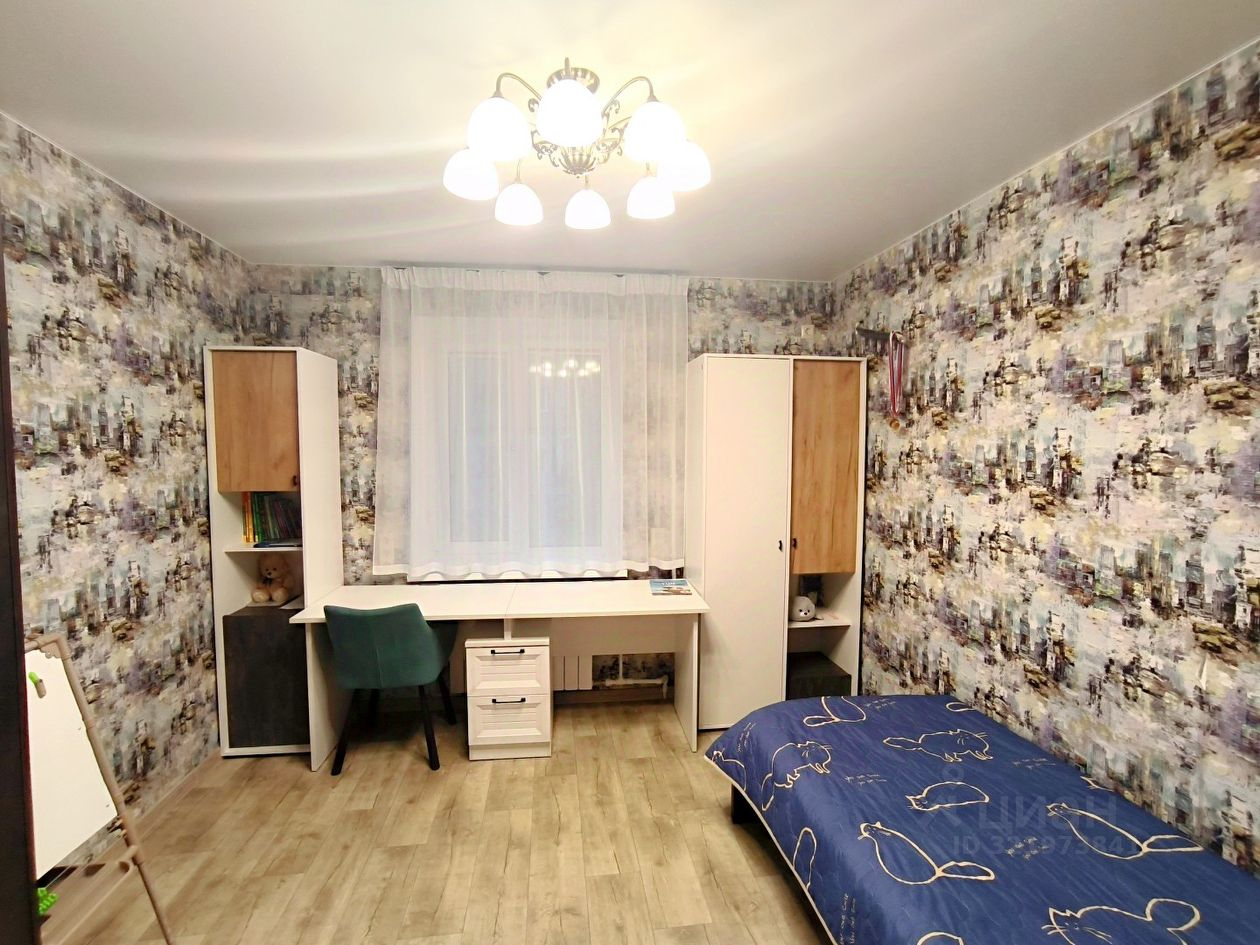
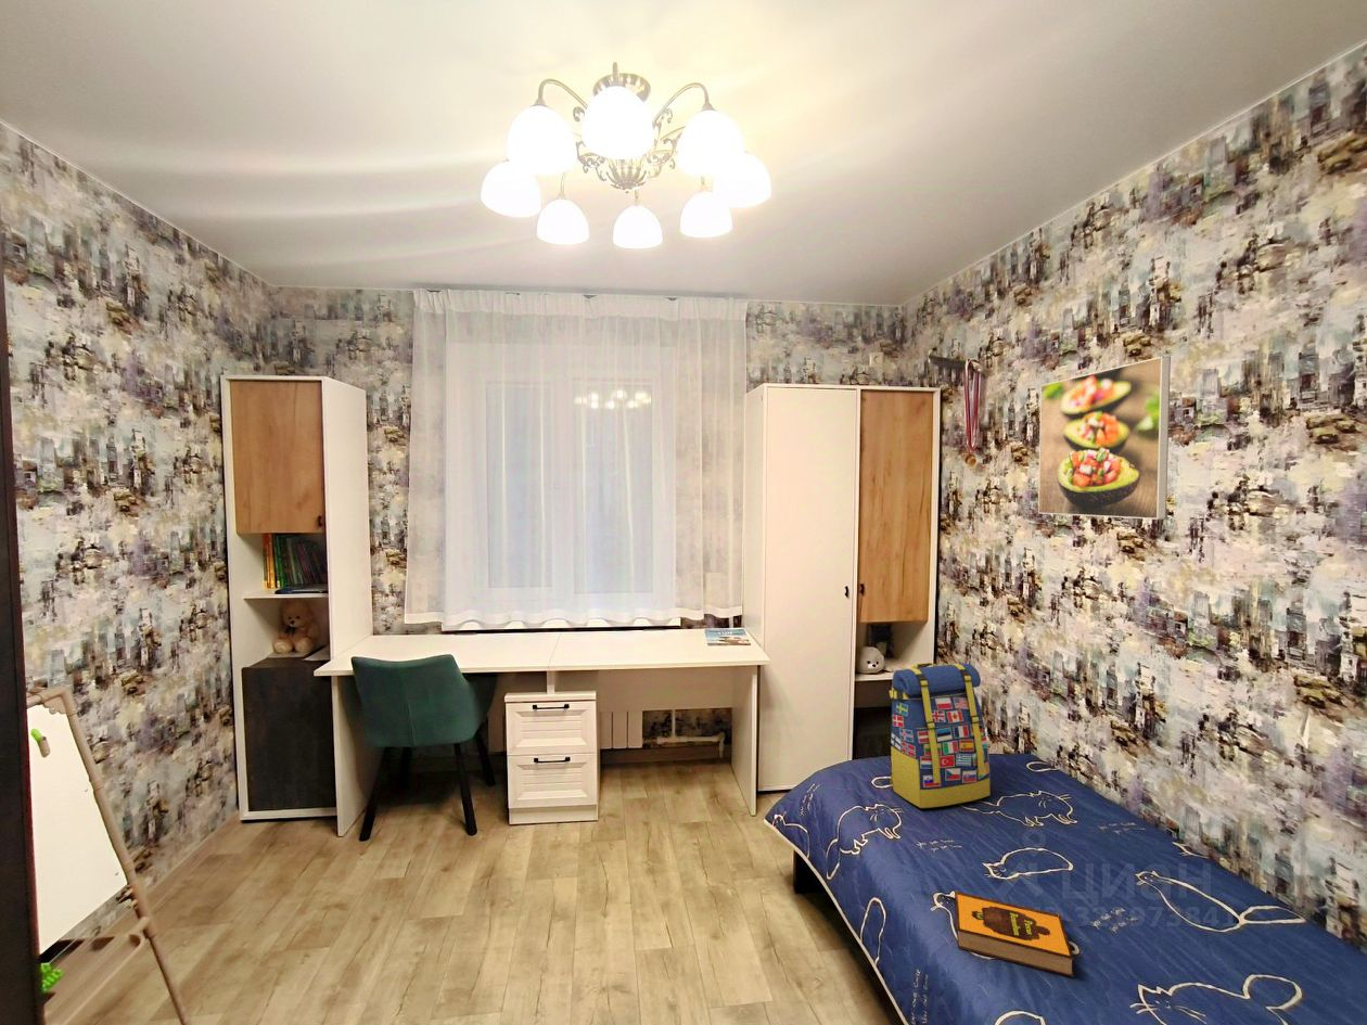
+ hardback book [954,889,1075,978]
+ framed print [1037,356,1172,521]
+ backpack [889,662,992,809]
